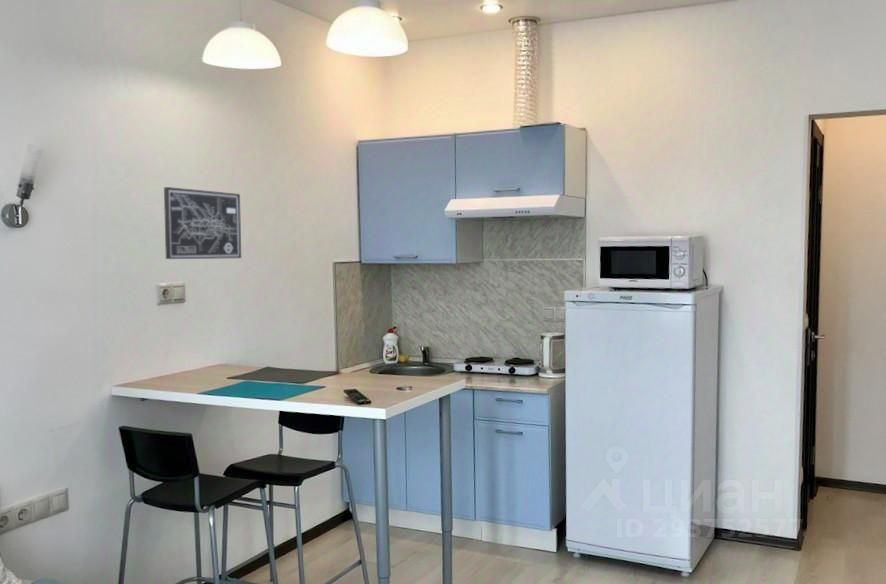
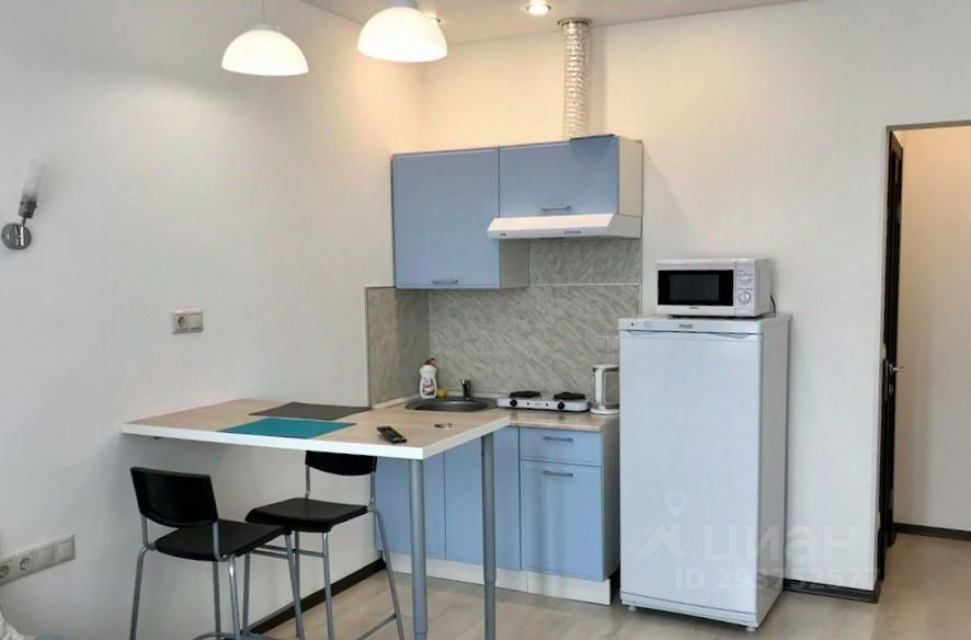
- wall art [163,186,242,260]
